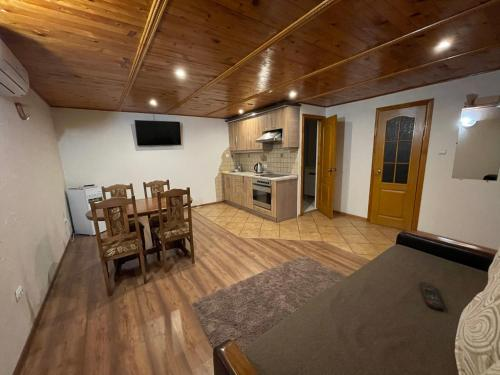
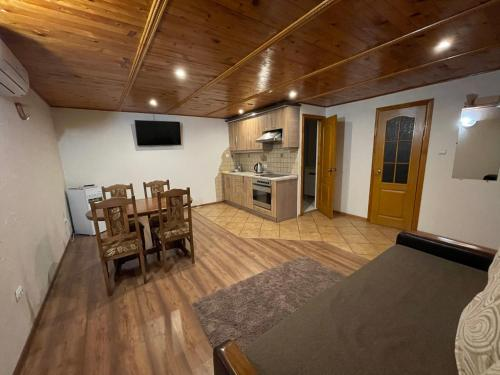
- remote control [419,281,444,311]
